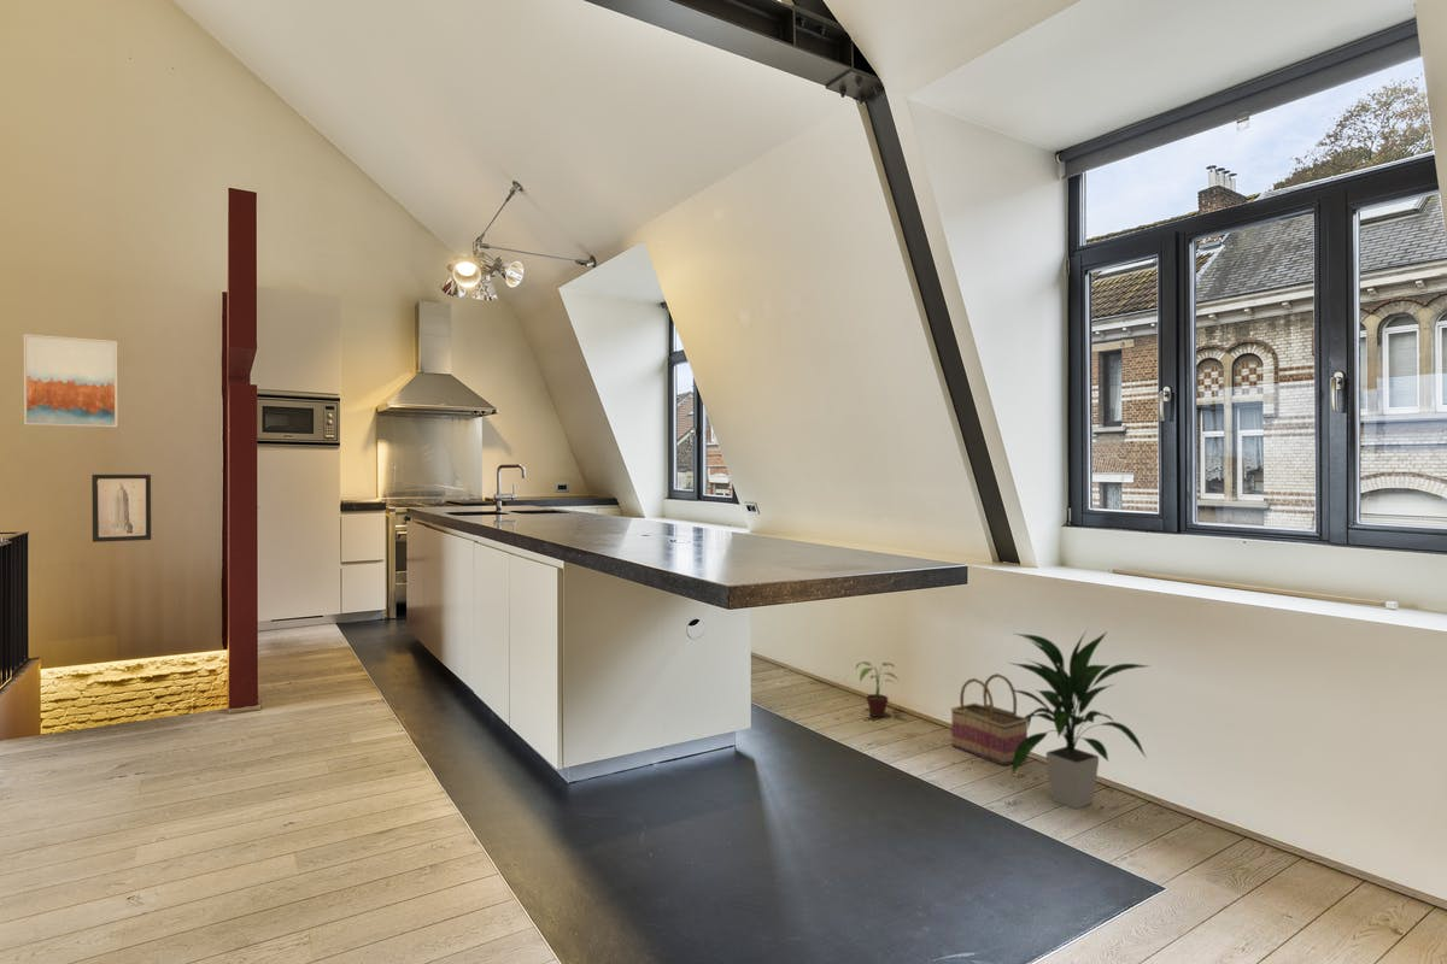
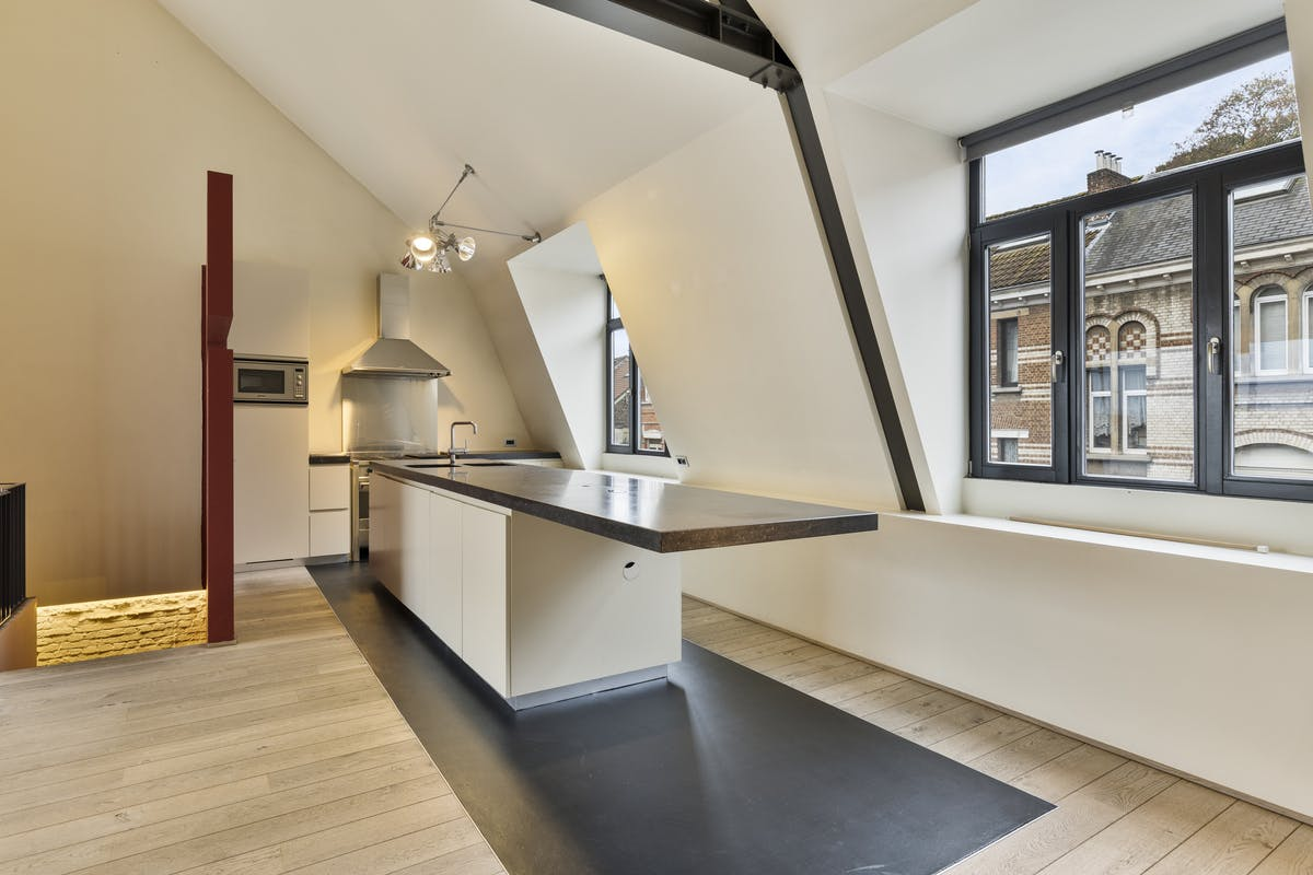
- wall art [90,474,152,543]
- potted plant [855,660,901,718]
- basket [949,672,1029,766]
- wall art [23,333,119,429]
- indoor plant [1007,625,1153,810]
